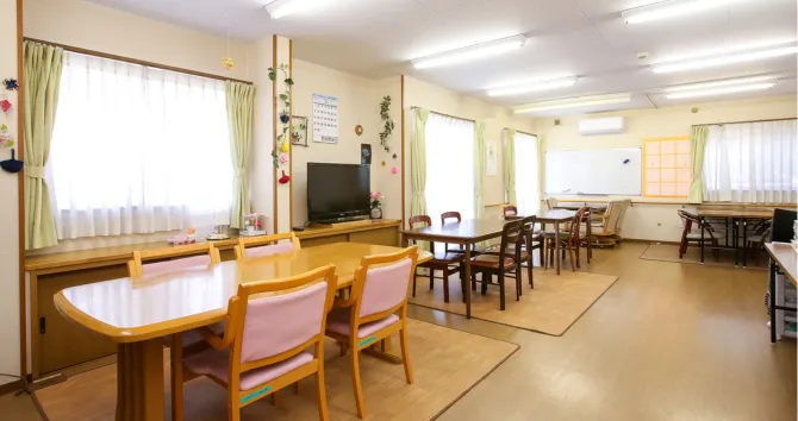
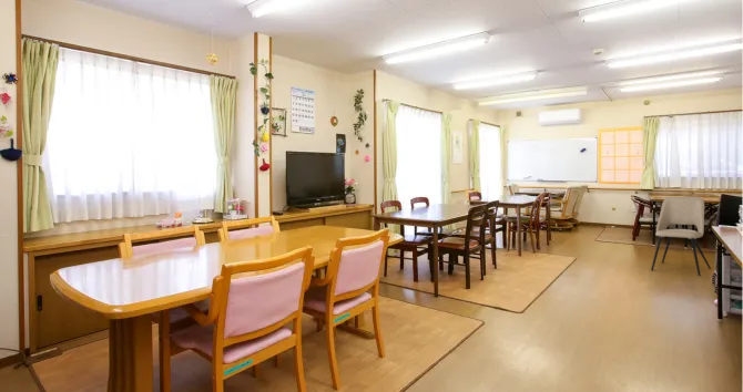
+ dining chair [650,196,712,277]
